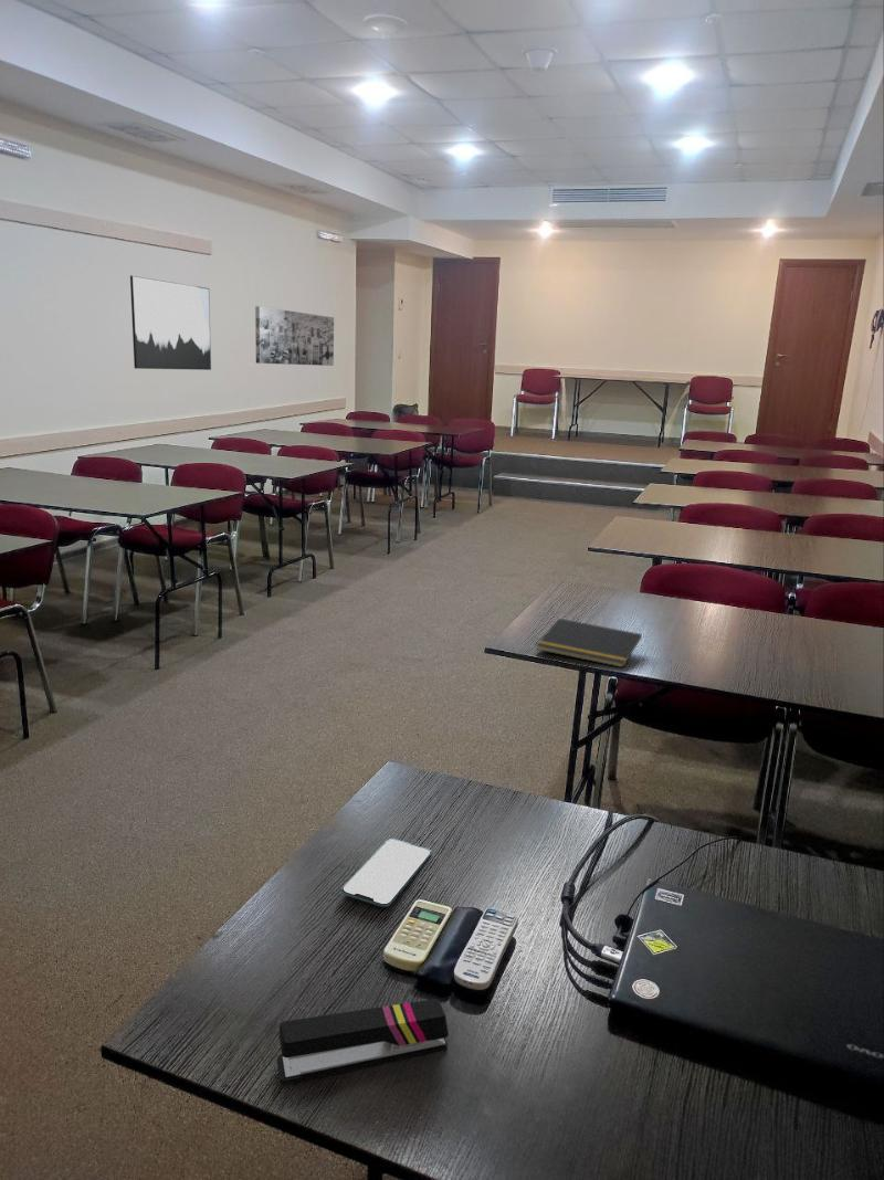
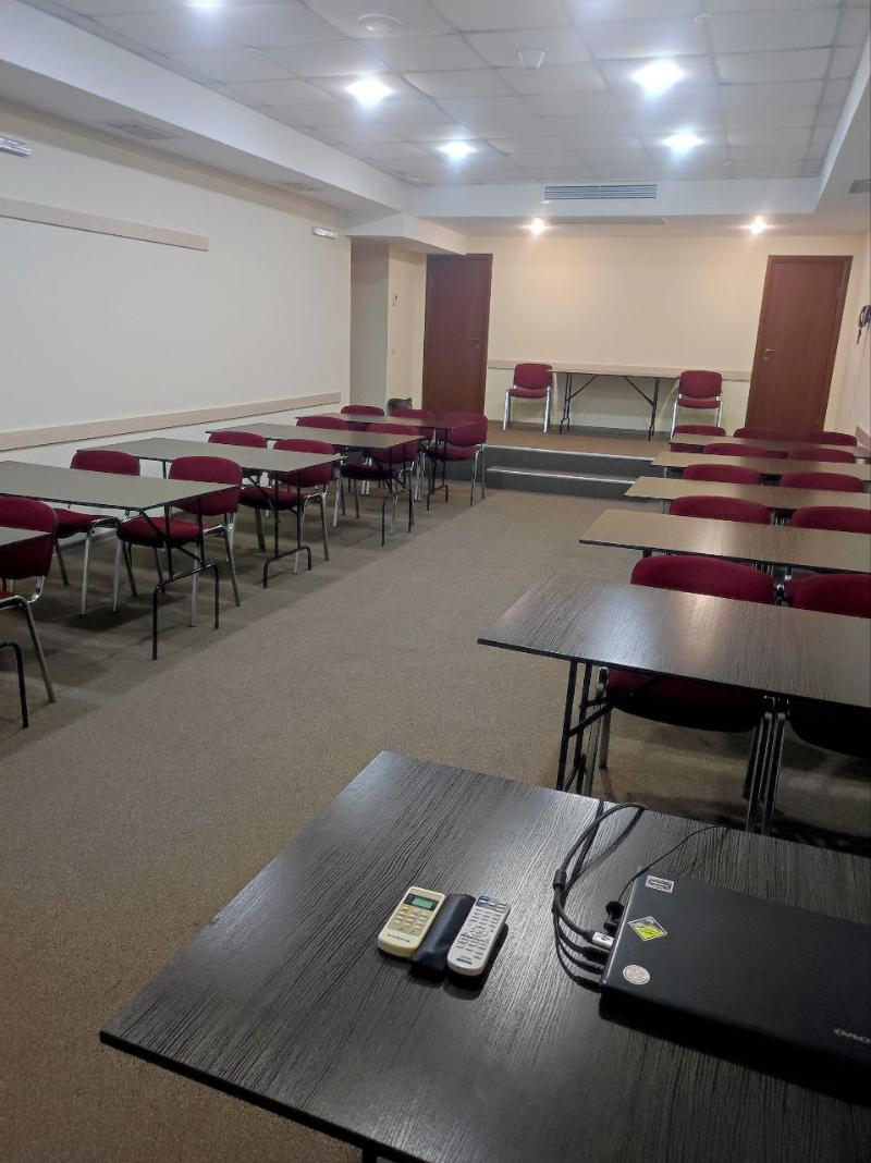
- stapler [276,998,450,1085]
- wall art [129,274,212,371]
- wall art [254,305,335,367]
- notepad [535,618,643,668]
- smartphone [340,837,433,908]
